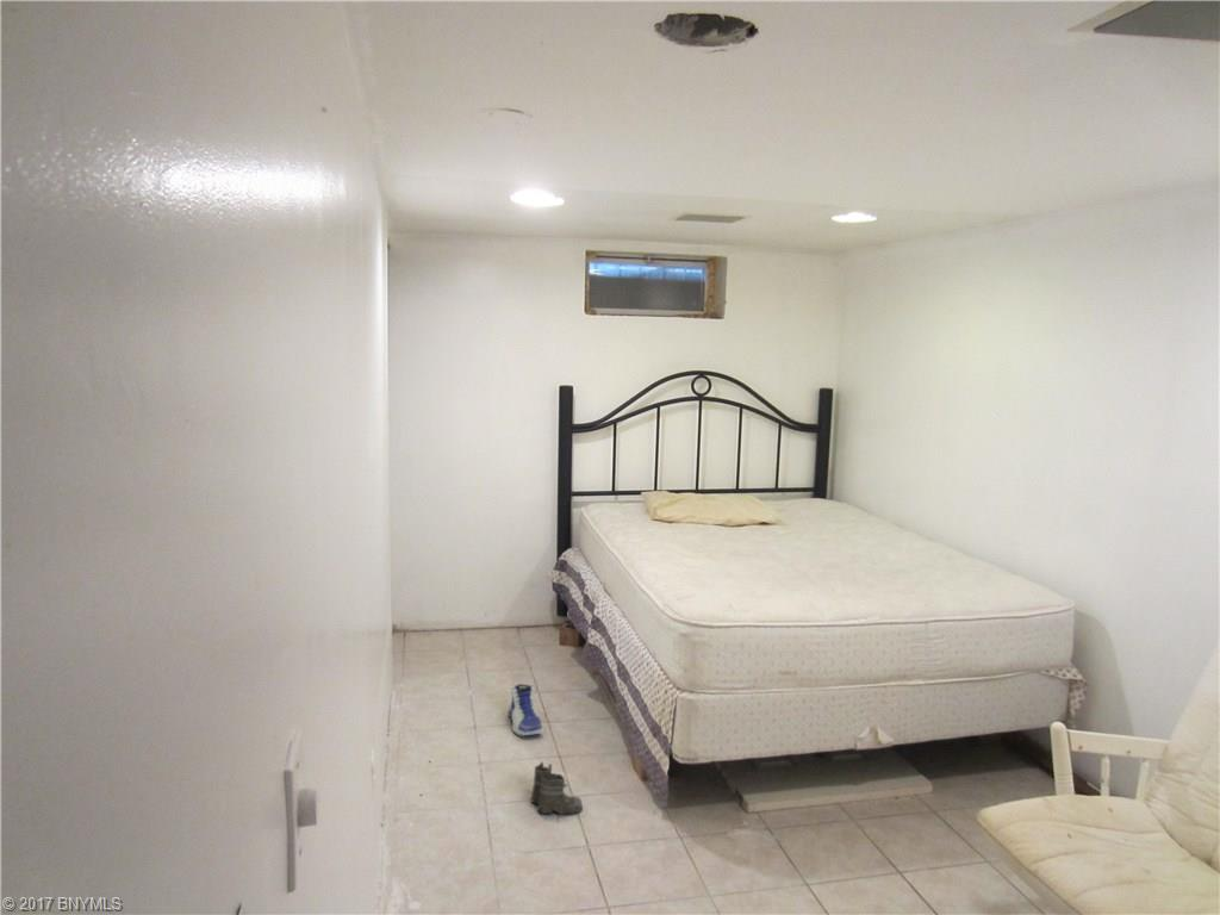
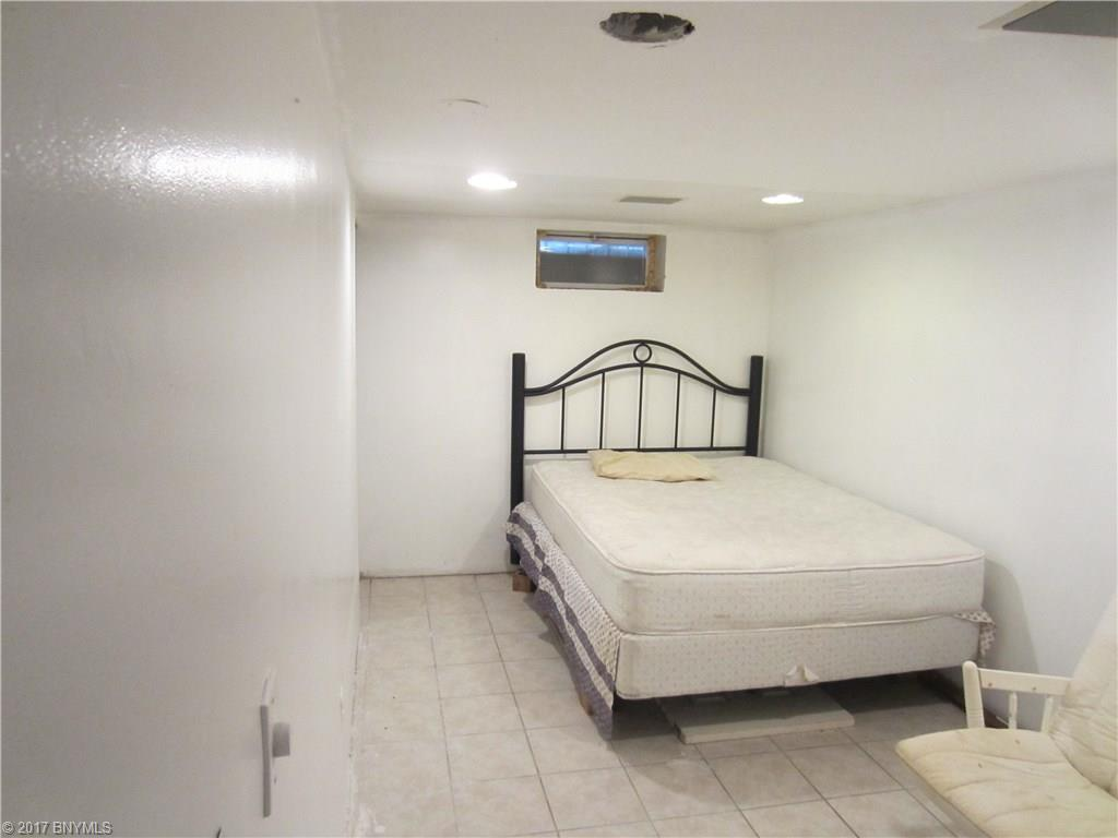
- boots [525,760,584,822]
- sneaker [506,683,544,737]
